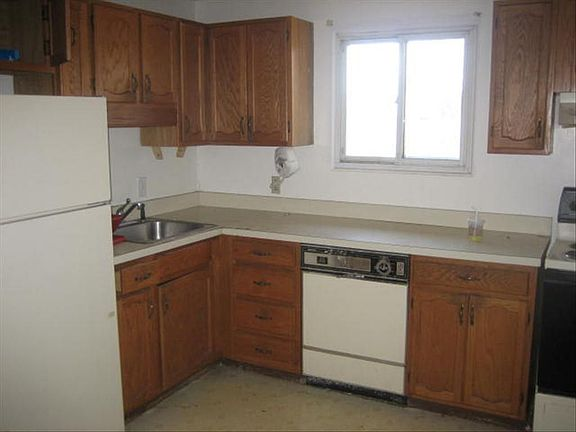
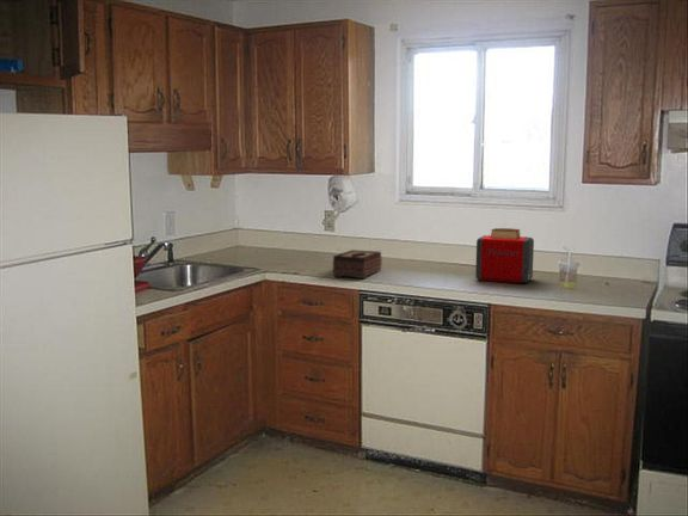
+ tissue box [332,248,383,280]
+ toaster [474,227,535,284]
